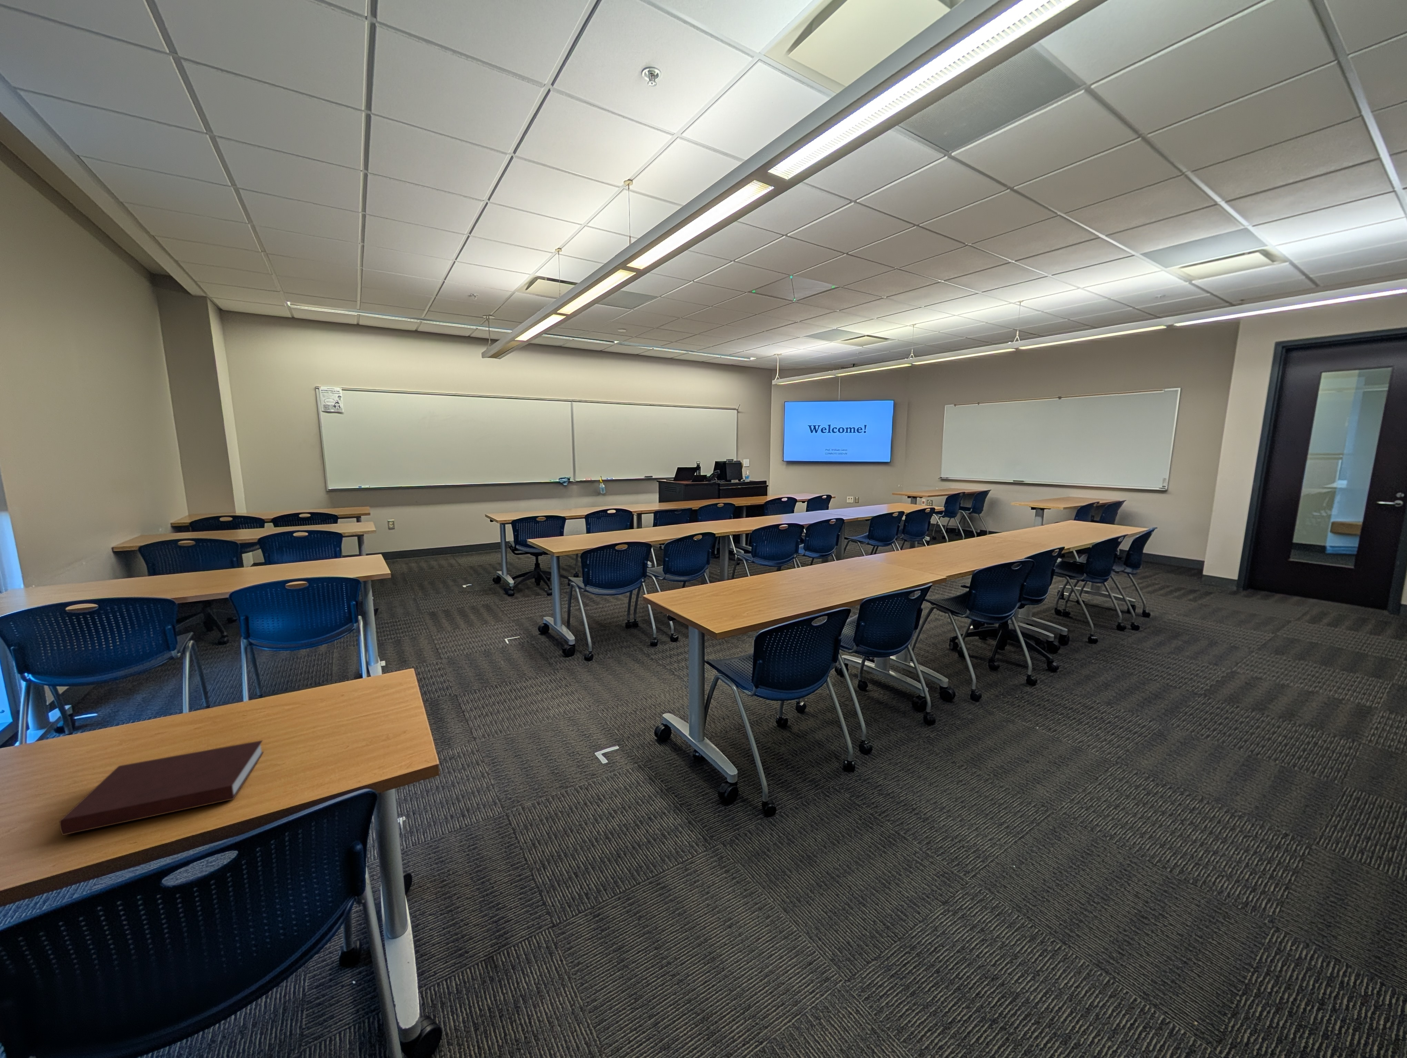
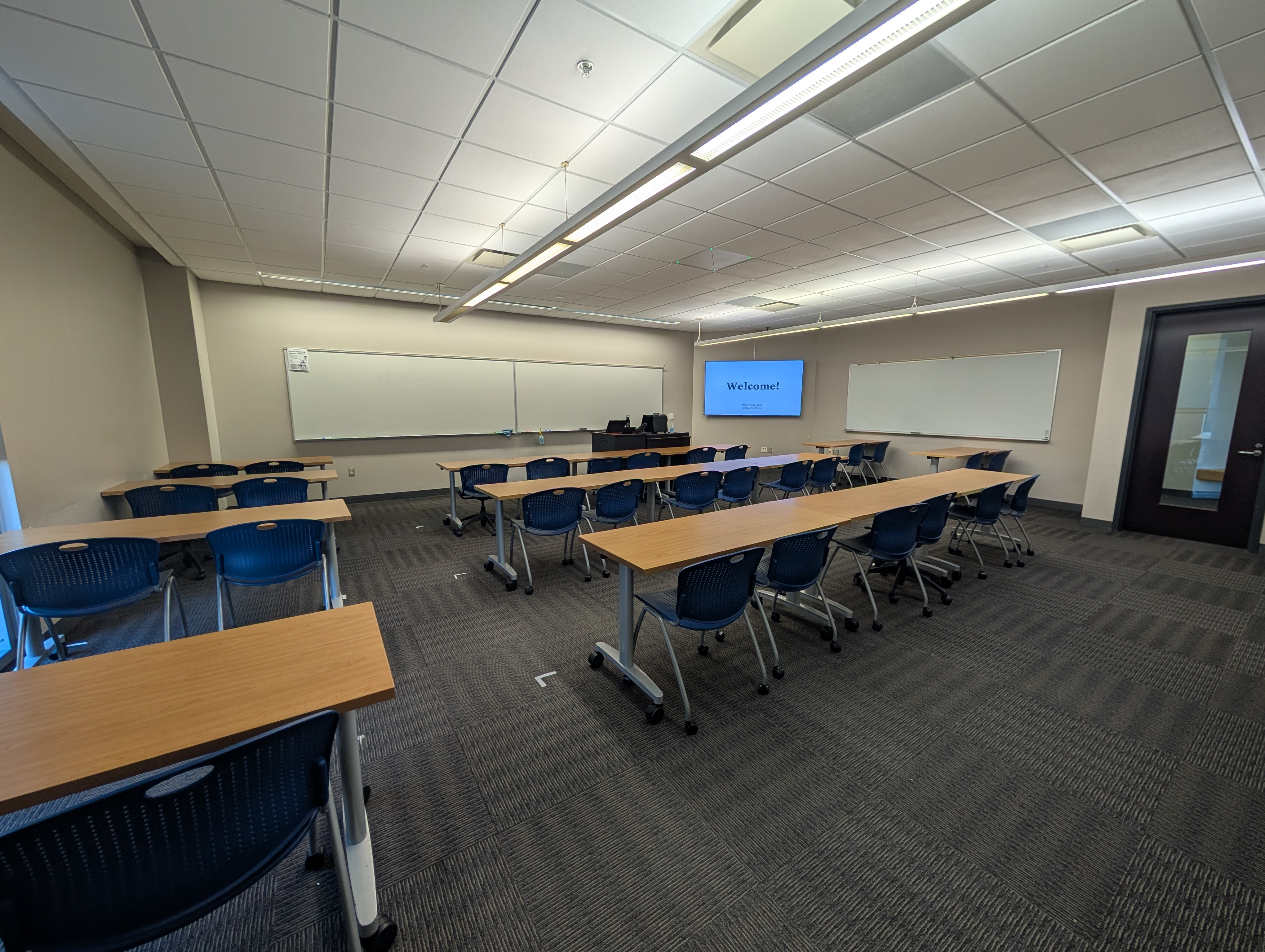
- notebook [59,740,265,836]
